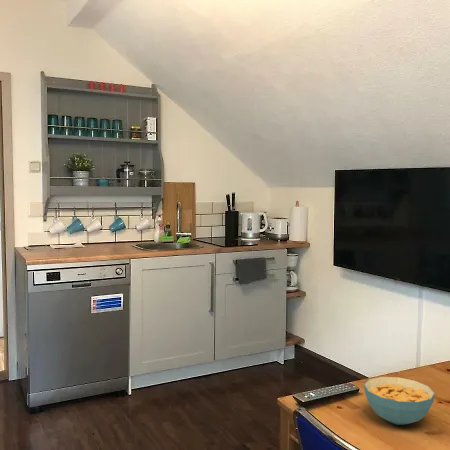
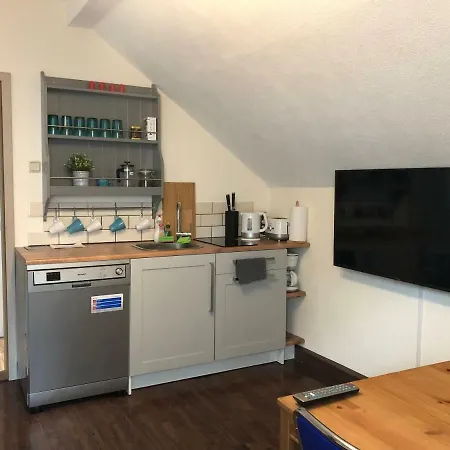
- cereal bowl [363,376,436,426]
